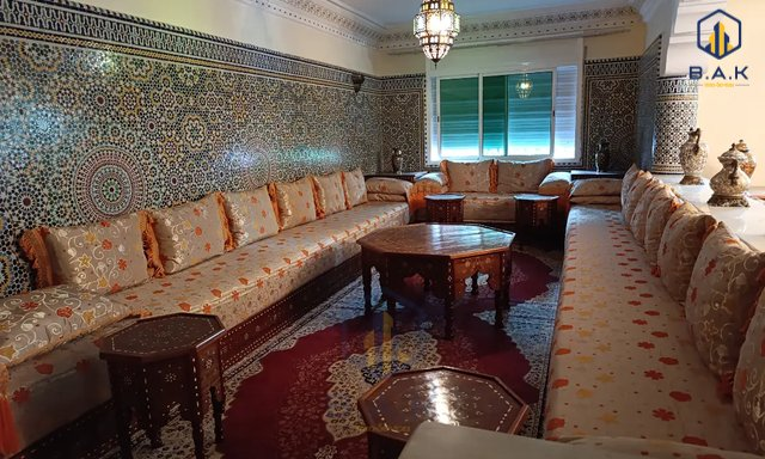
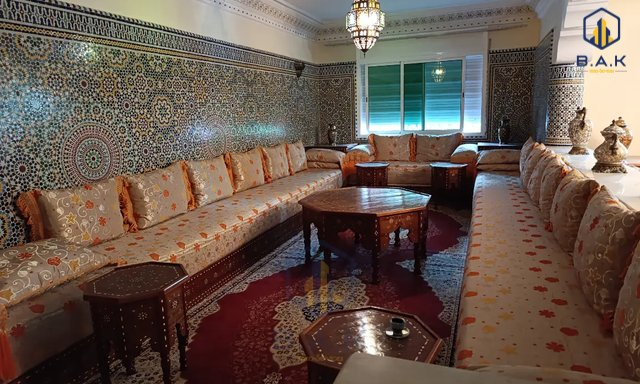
+ teacup [385,316,411,339]
